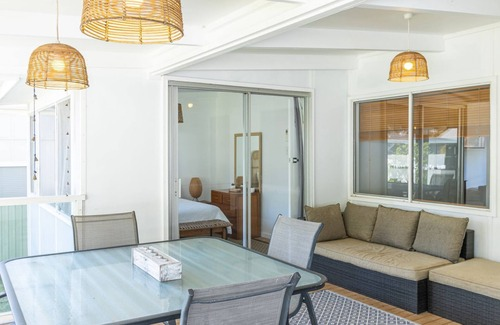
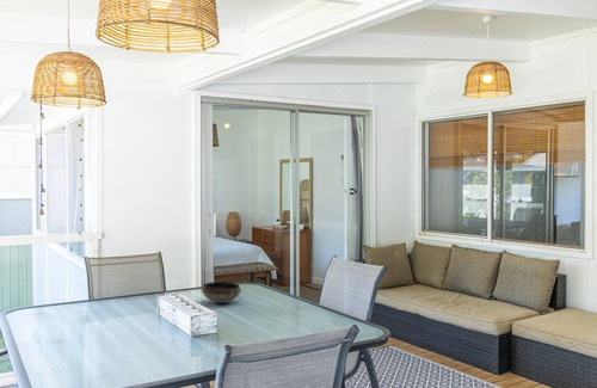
+ bowl [201,281,242,304]
